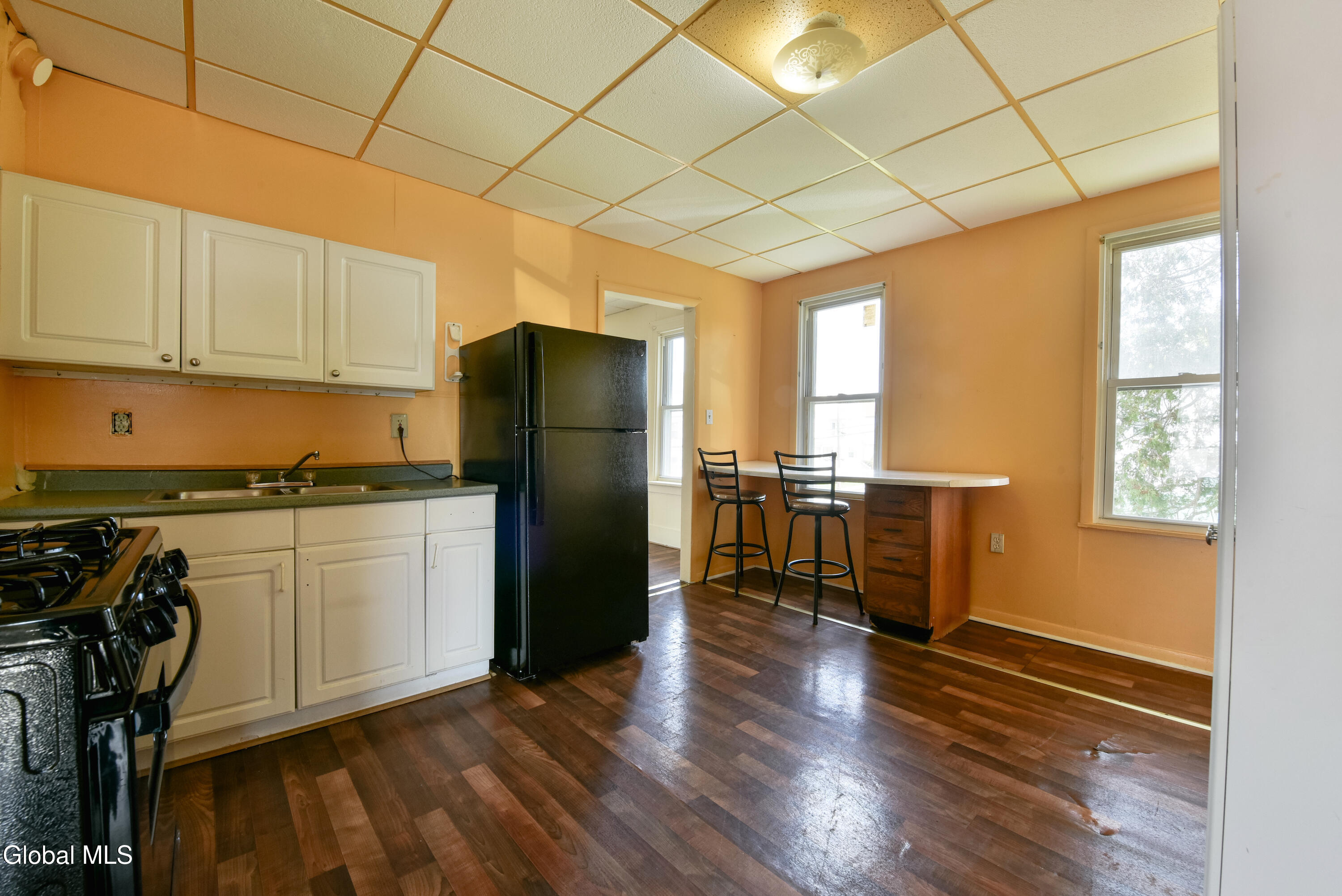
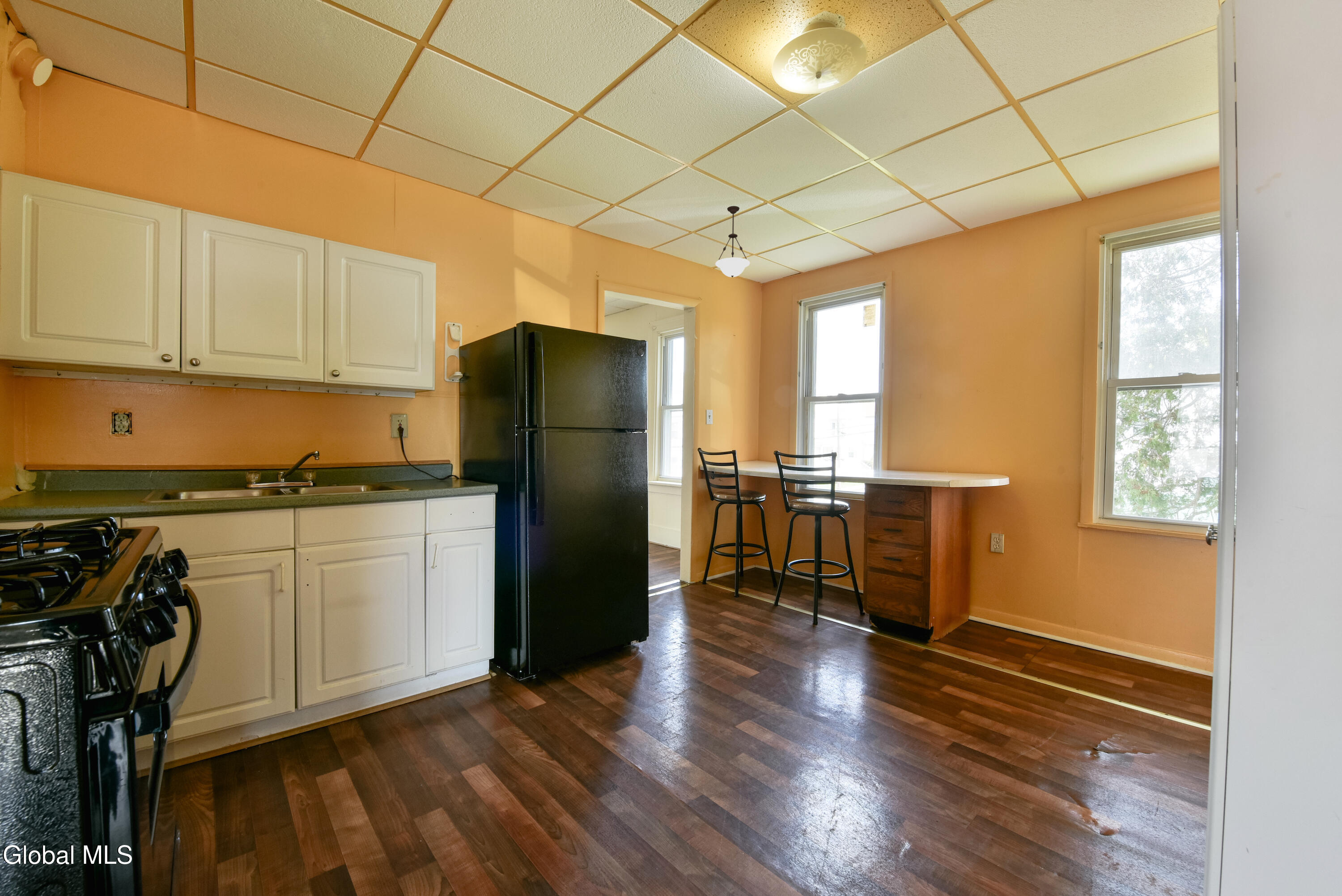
+ pendant light [715,205,750,278]
